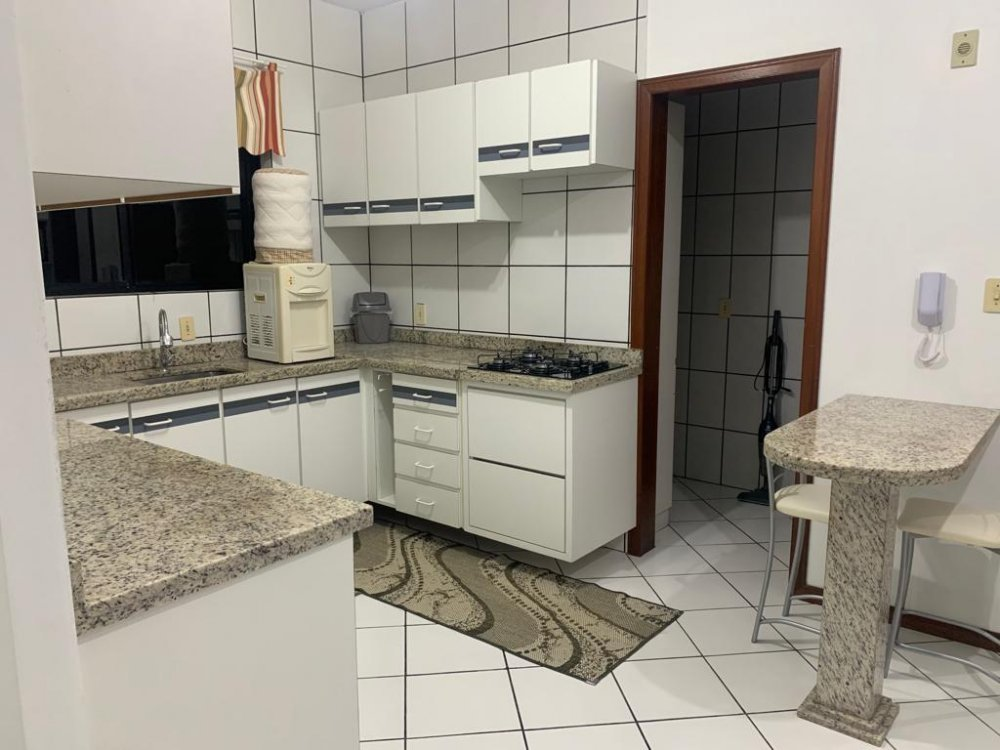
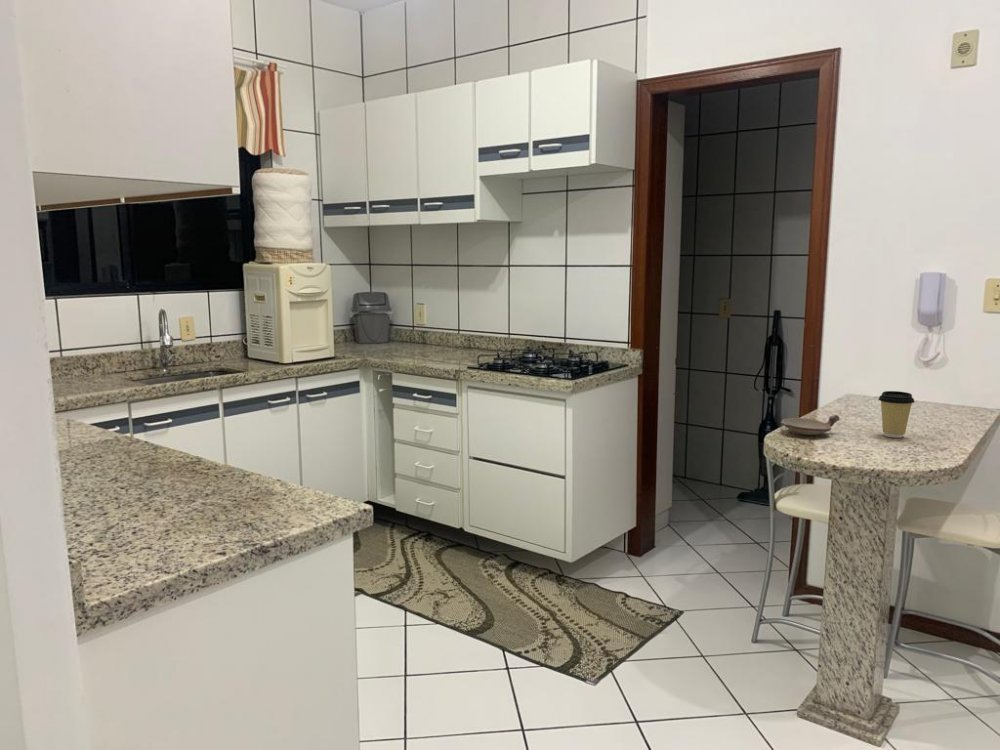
+ coffee cup [877,390,916,439]
+ dish [780,414,840,436]
